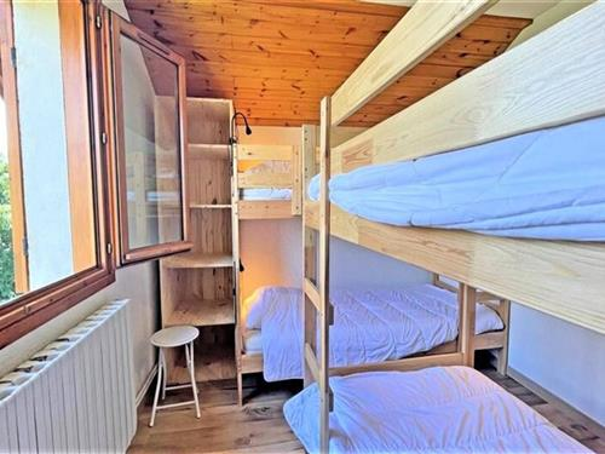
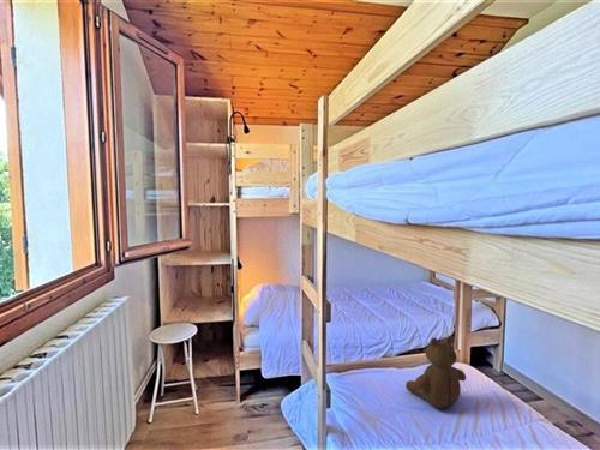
+ teddy bear [404,335,467,409]
